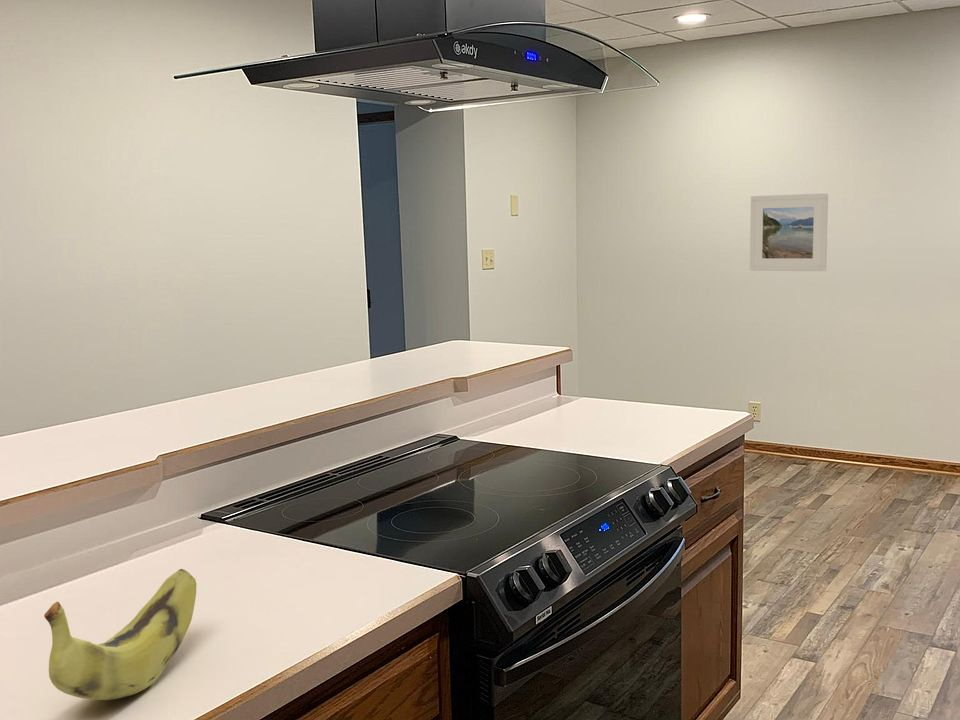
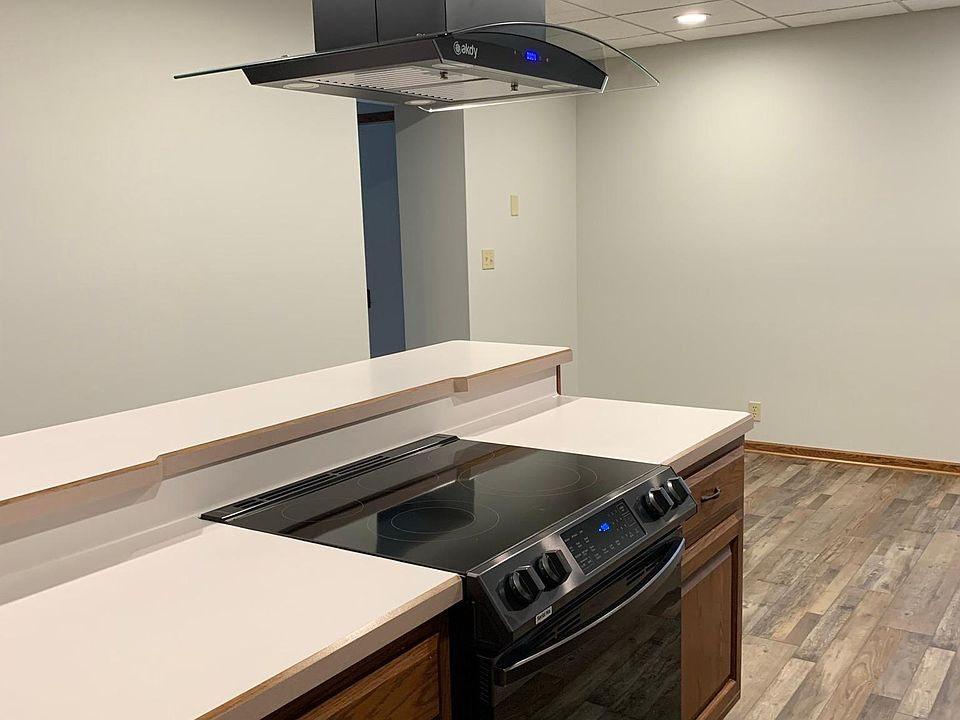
- banana [43,568,197,701]
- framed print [749,192,829,272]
